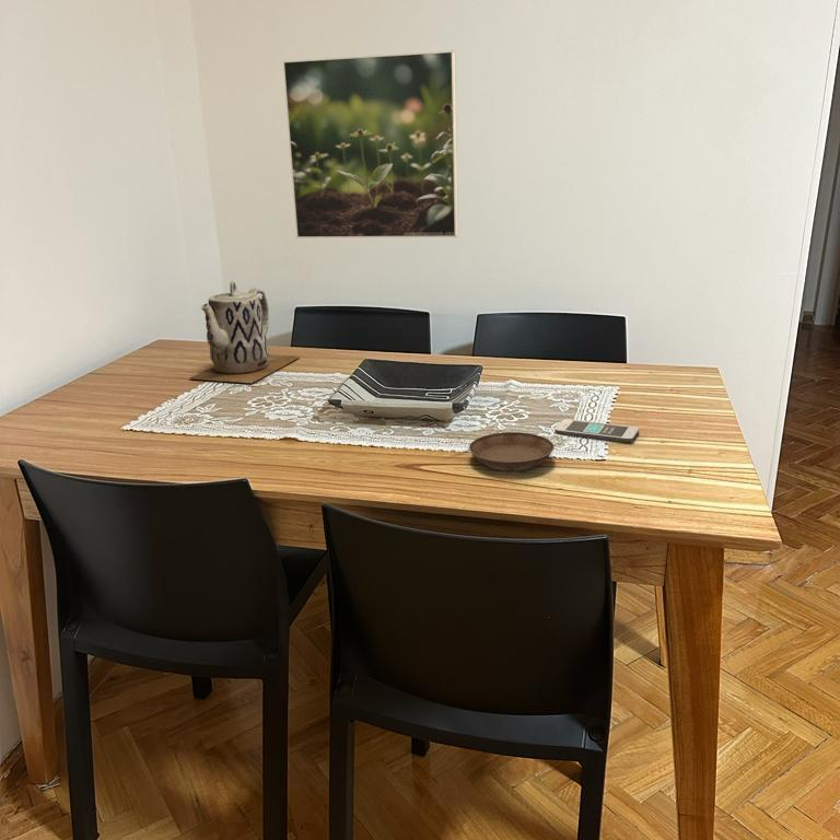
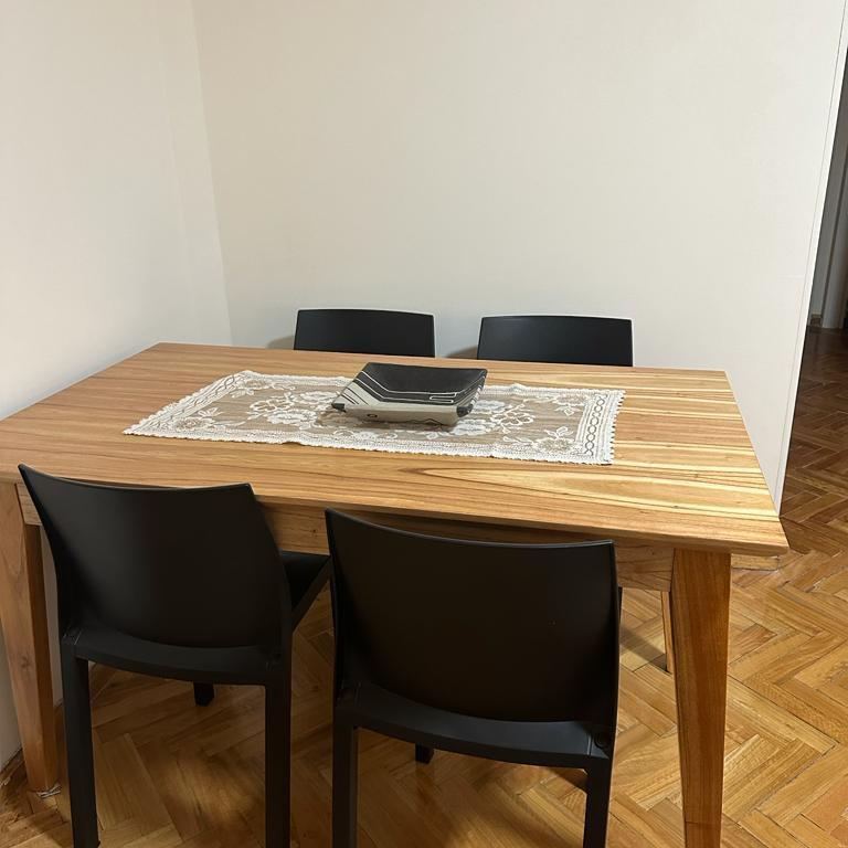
- saucer [468,431,556,471]
- smartphone [553,418,640,443]
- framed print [282,49,459,240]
- teapot [188,280,301,384]
